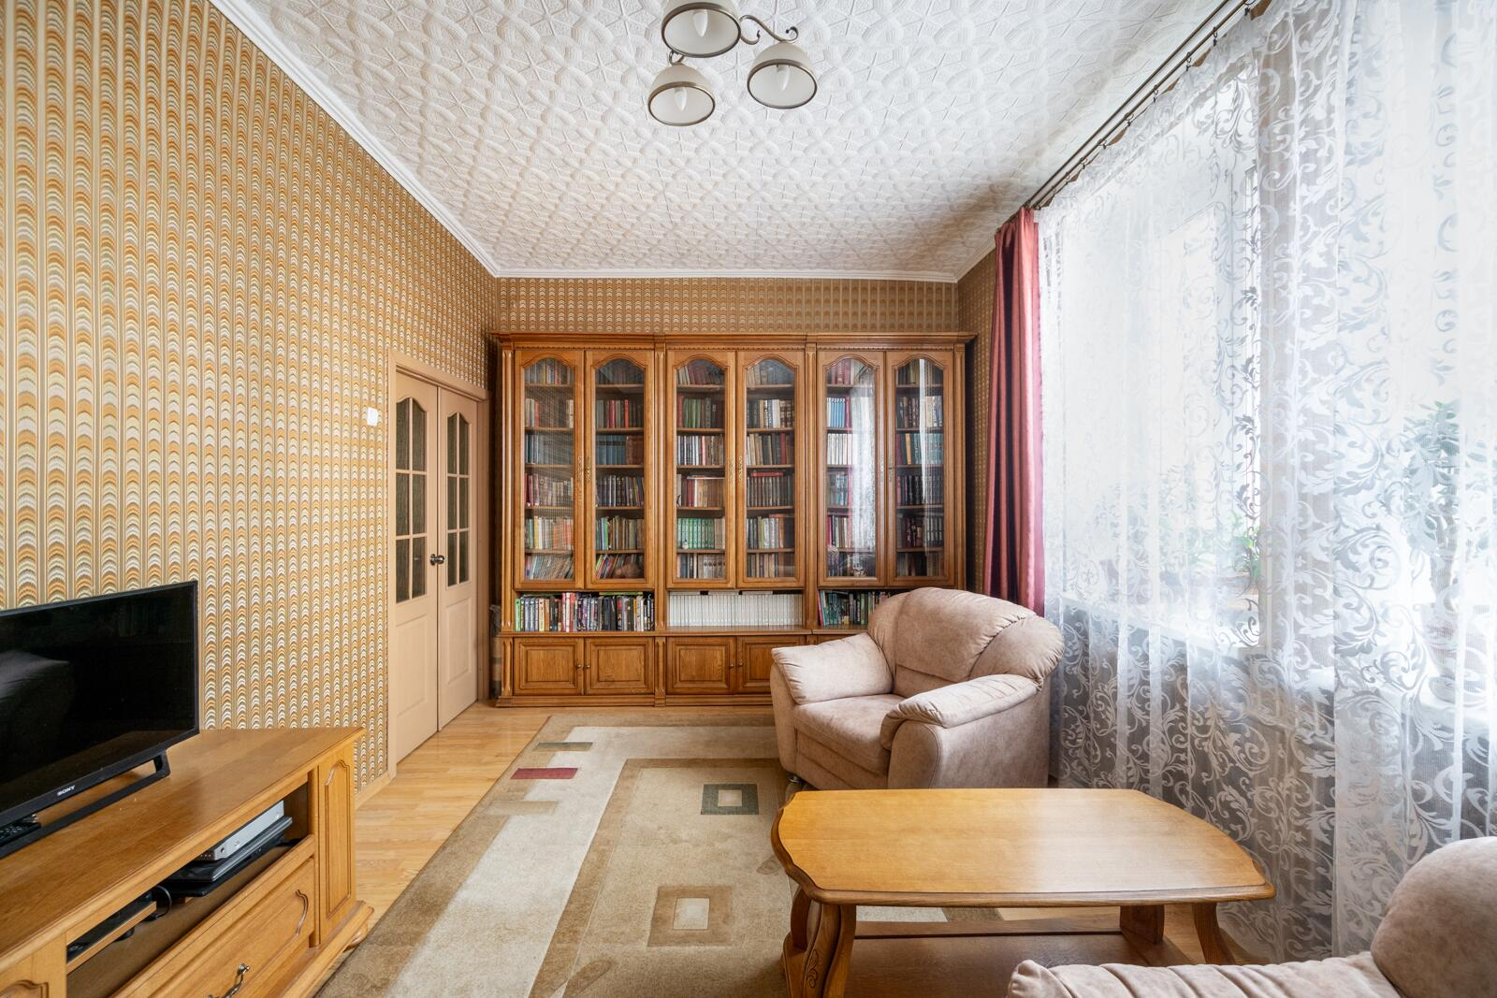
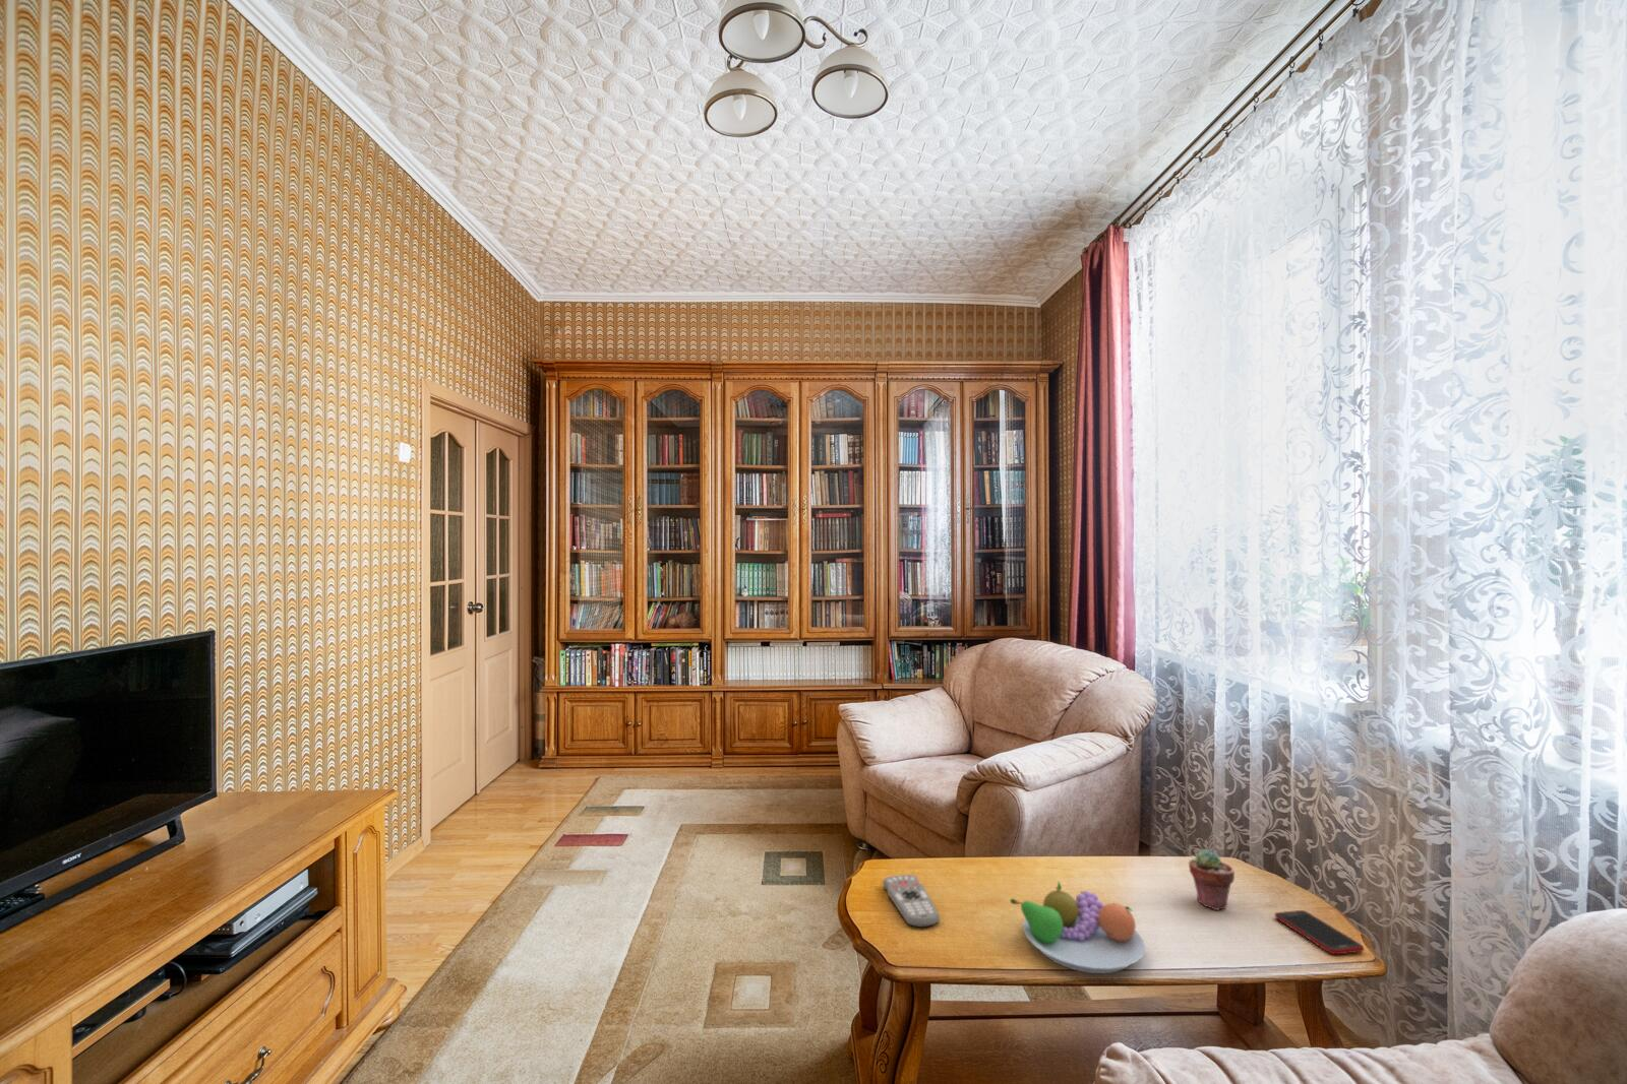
+ remote control [881,873,941,929]
+ potted succulent [1188,848,1236,911]
+ fruit bowl [1008,881,1146,974]
+ cell phone [1275,910,1364,955]
